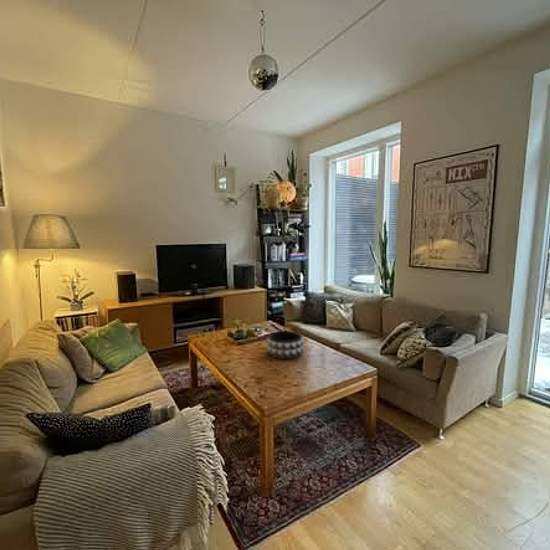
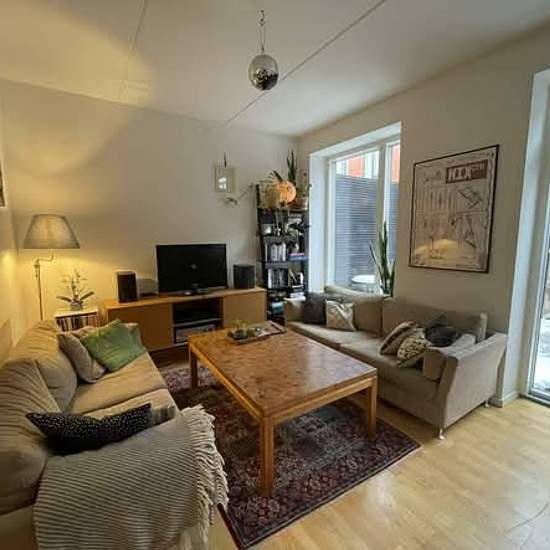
- decorative bowl [265,330,305,360]
